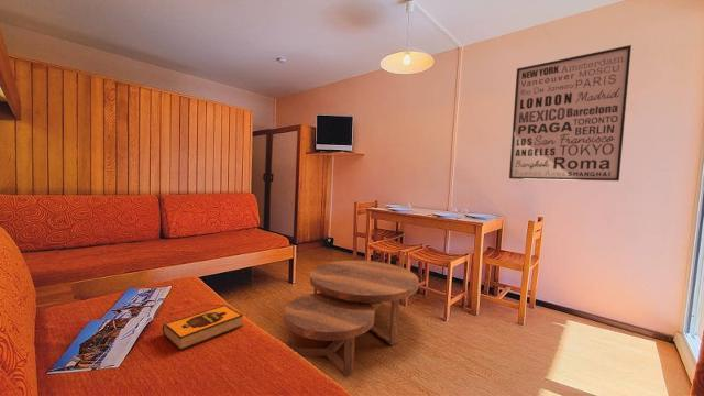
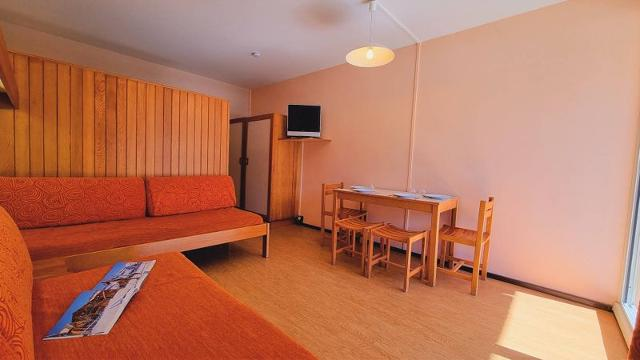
- hardback book [162,304,244,351]
- wall art [508,44,632,182]
- coffee table [283,260,420,378]
